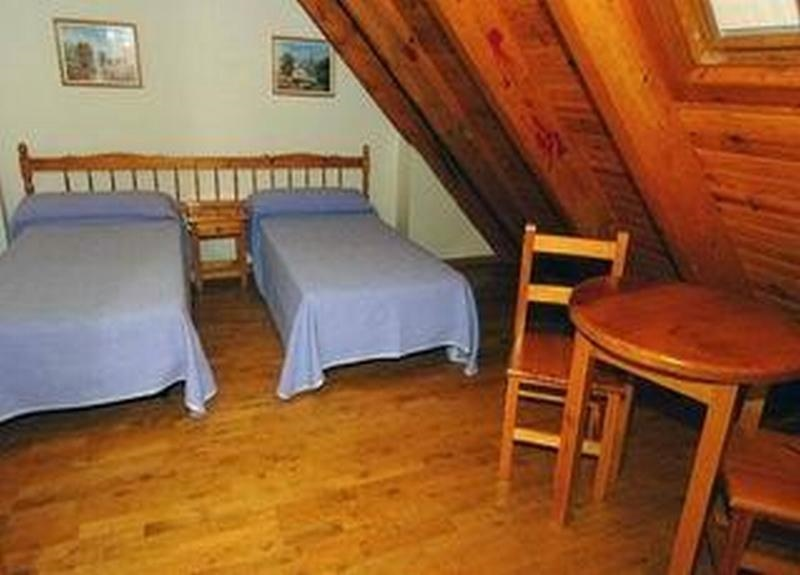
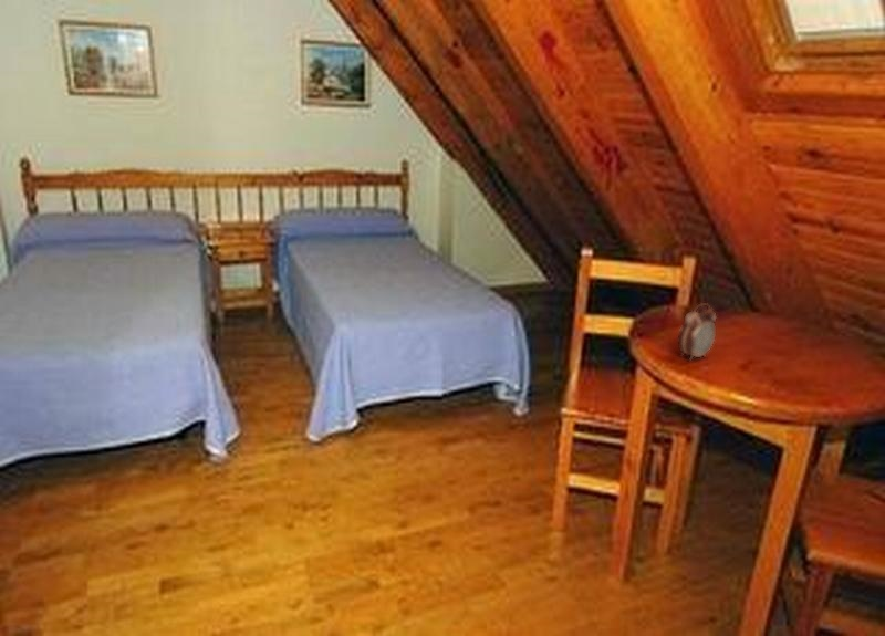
+ alarm clock [677,302,718,362]
